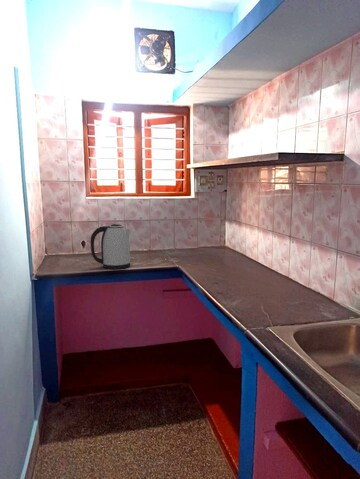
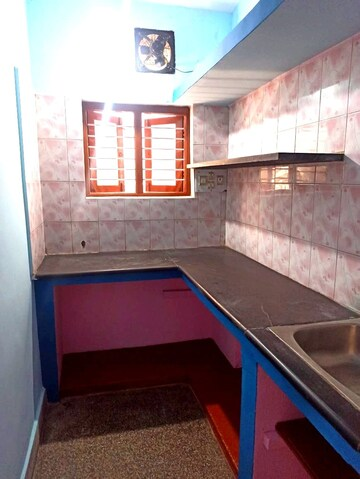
- kettle [90,223,131,270]
